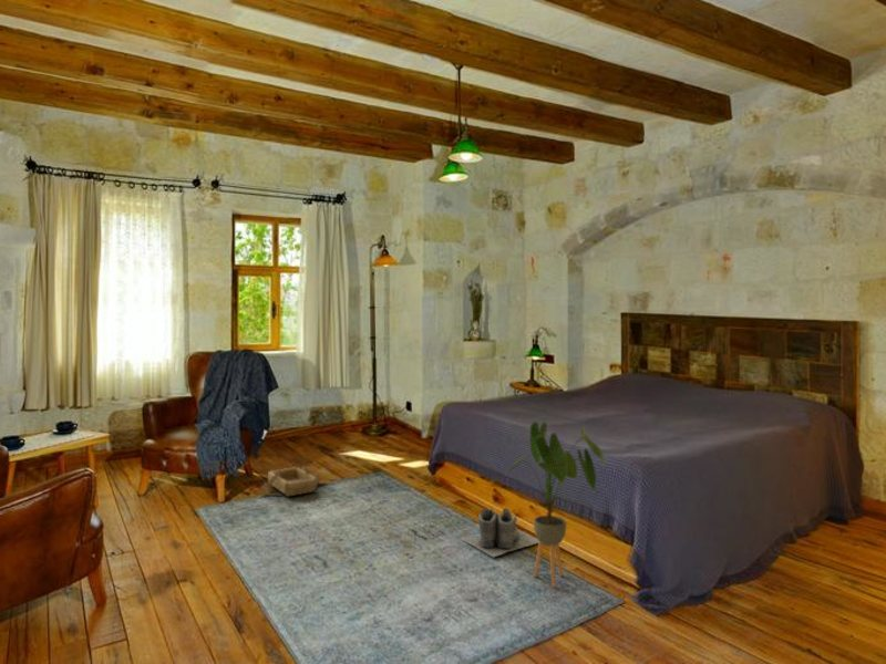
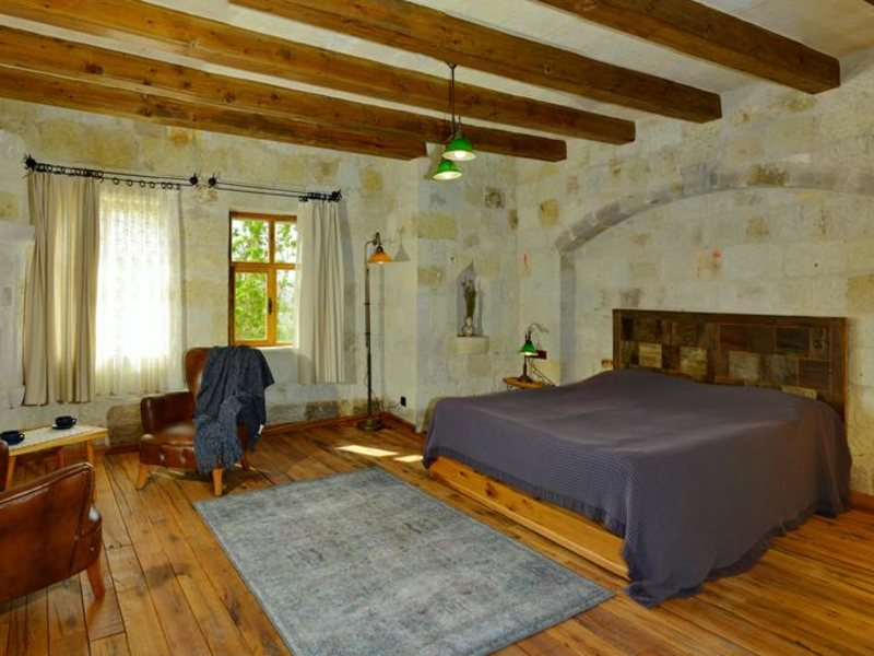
- house plant [505,421,606,589]
- wooden boat [259,465,323,497]
- boots [459,507,539,559]
